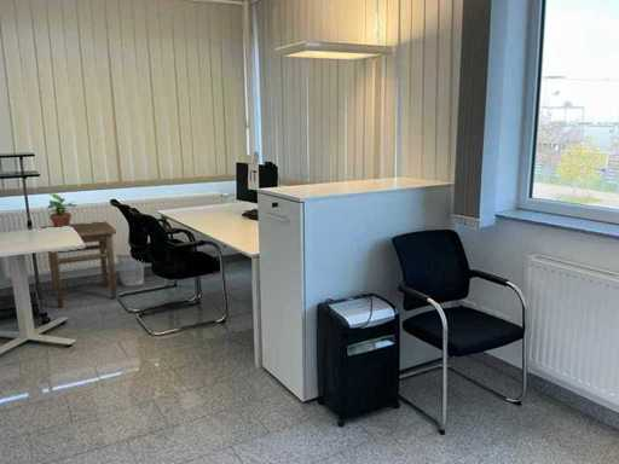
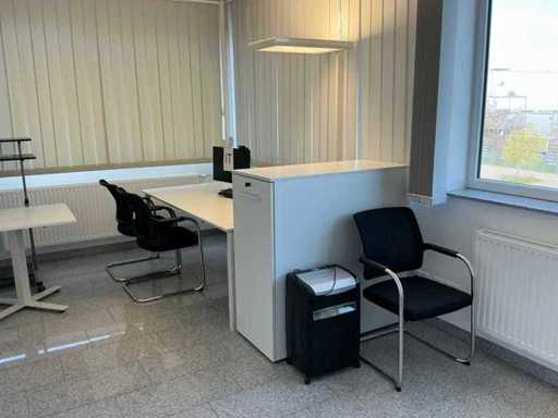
- side table [40,220,118,309]
- potted plant [46,192,77,228]
- wastebasket [115,250,145,288]
